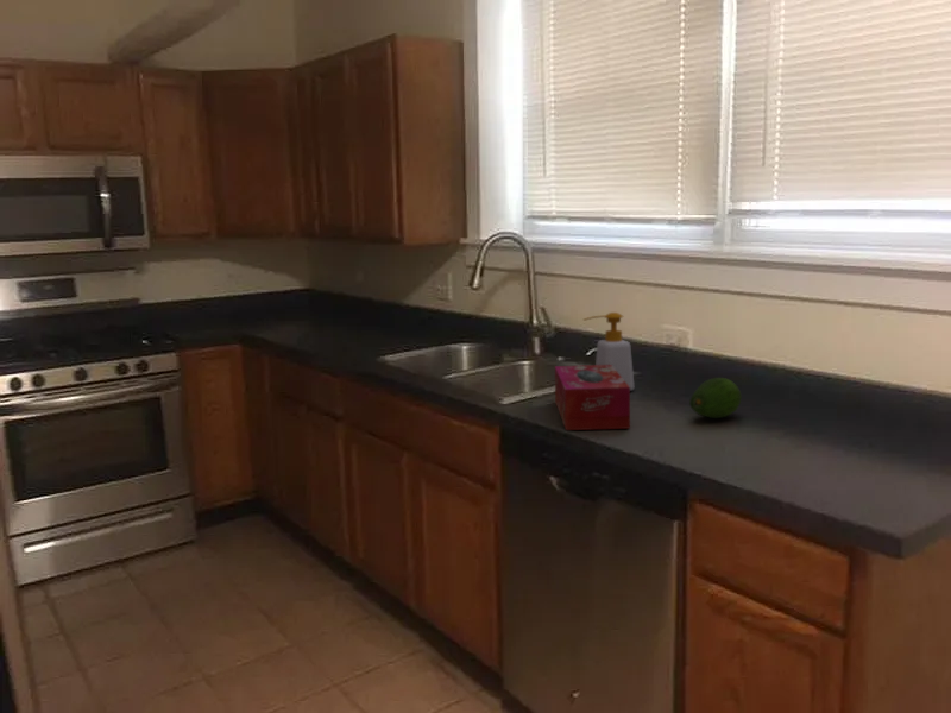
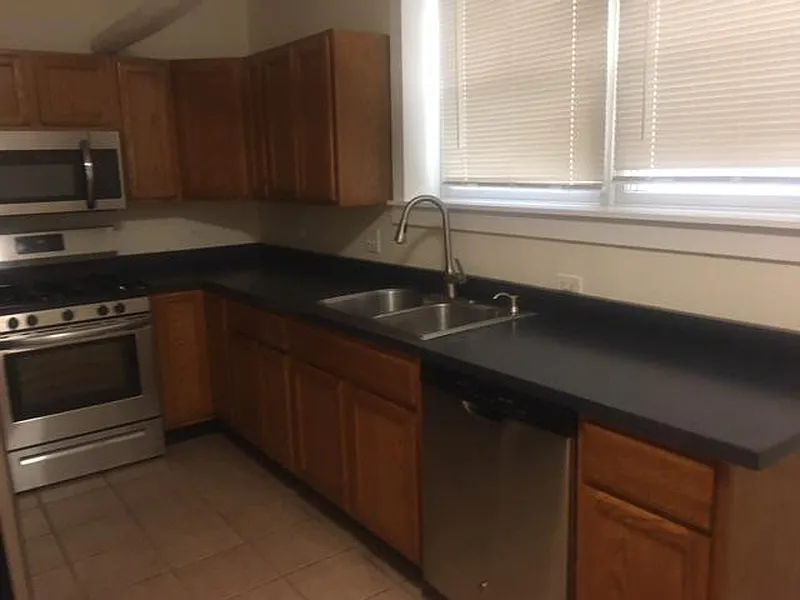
- tissue box [554,364,631,431]
- soap bottle [582,311,635,392]
- fruit [688,377,743,419]
